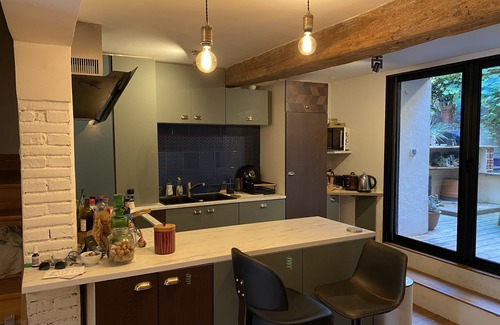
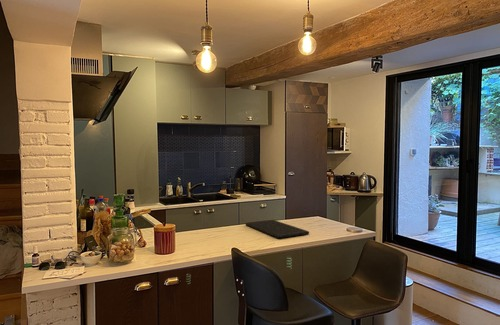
+ cutting board [245,219,310,239]
